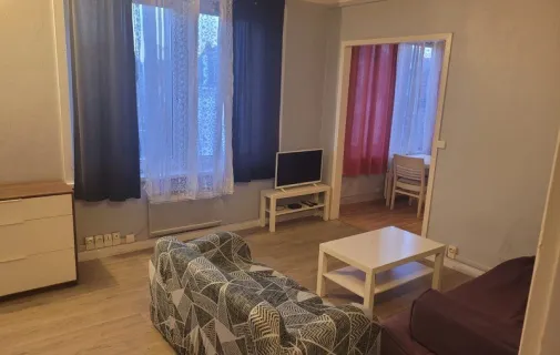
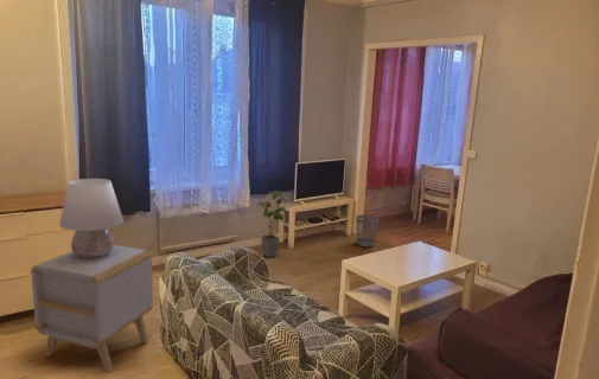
+ house plant [255,190,293,258]
+ side table [30,244,154,373]
+ wastebasket [355,213,380,248]
+ table lamp [58,178,125,258]
